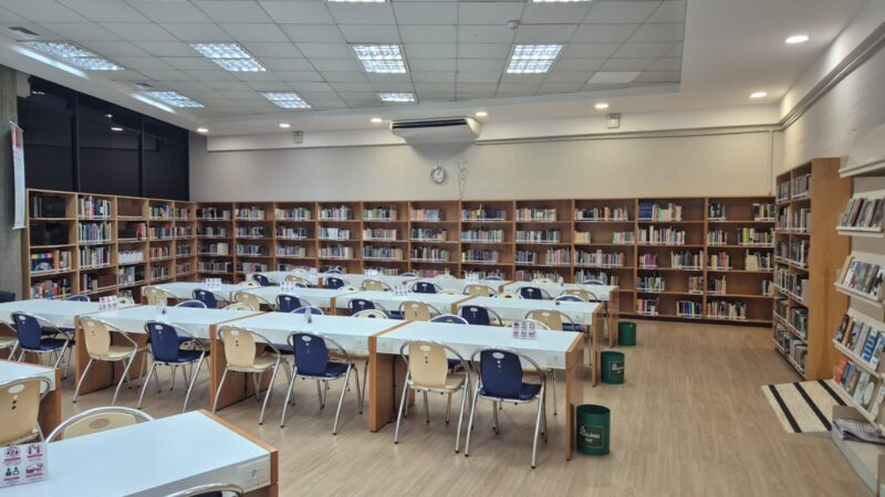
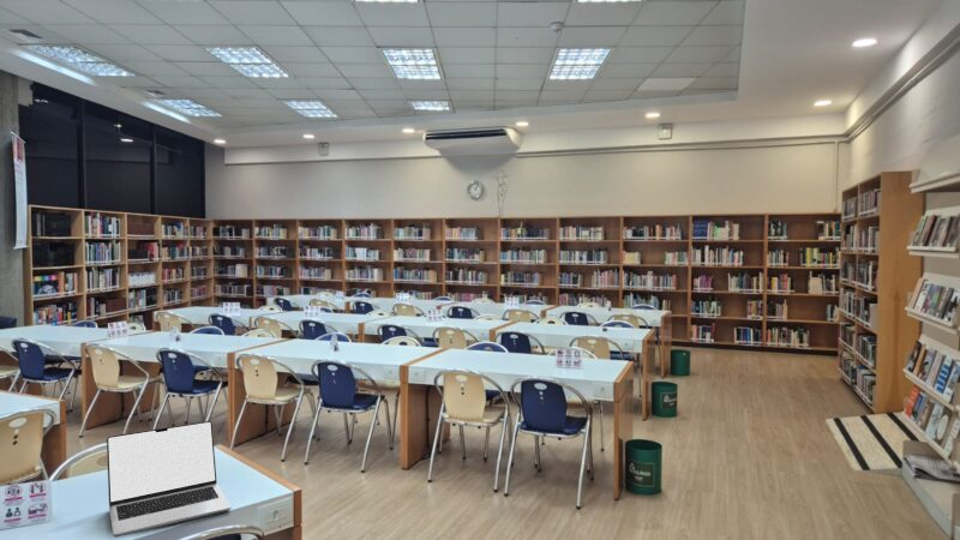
+ laptop [106,420,232,539]
